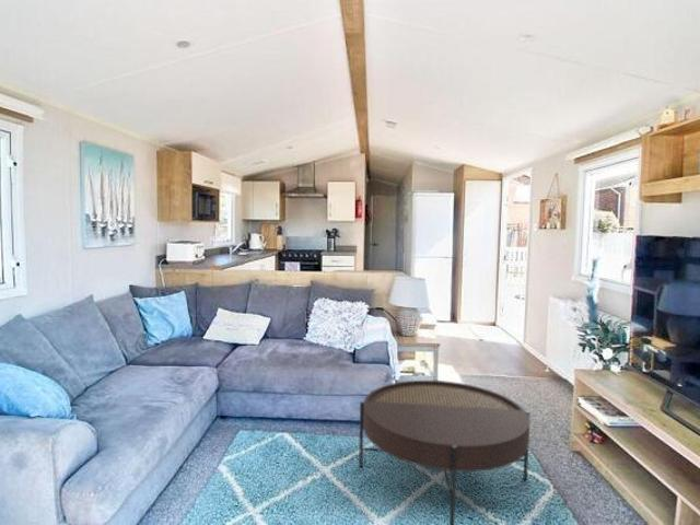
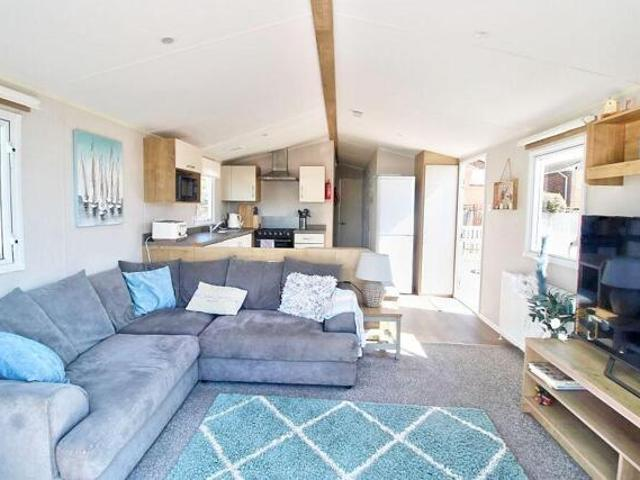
- coffee table [358,378,530,525]
